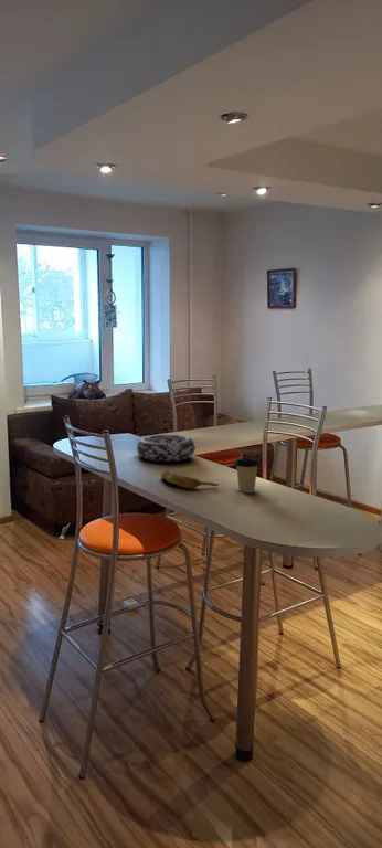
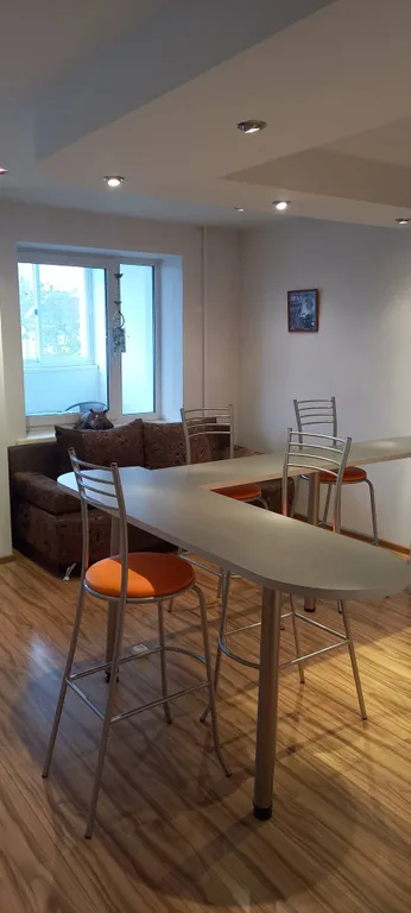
- coffee cup [233,457,261,494]
- decorative bowl [136,434,197,463]
- banana [160,469,220,489]
